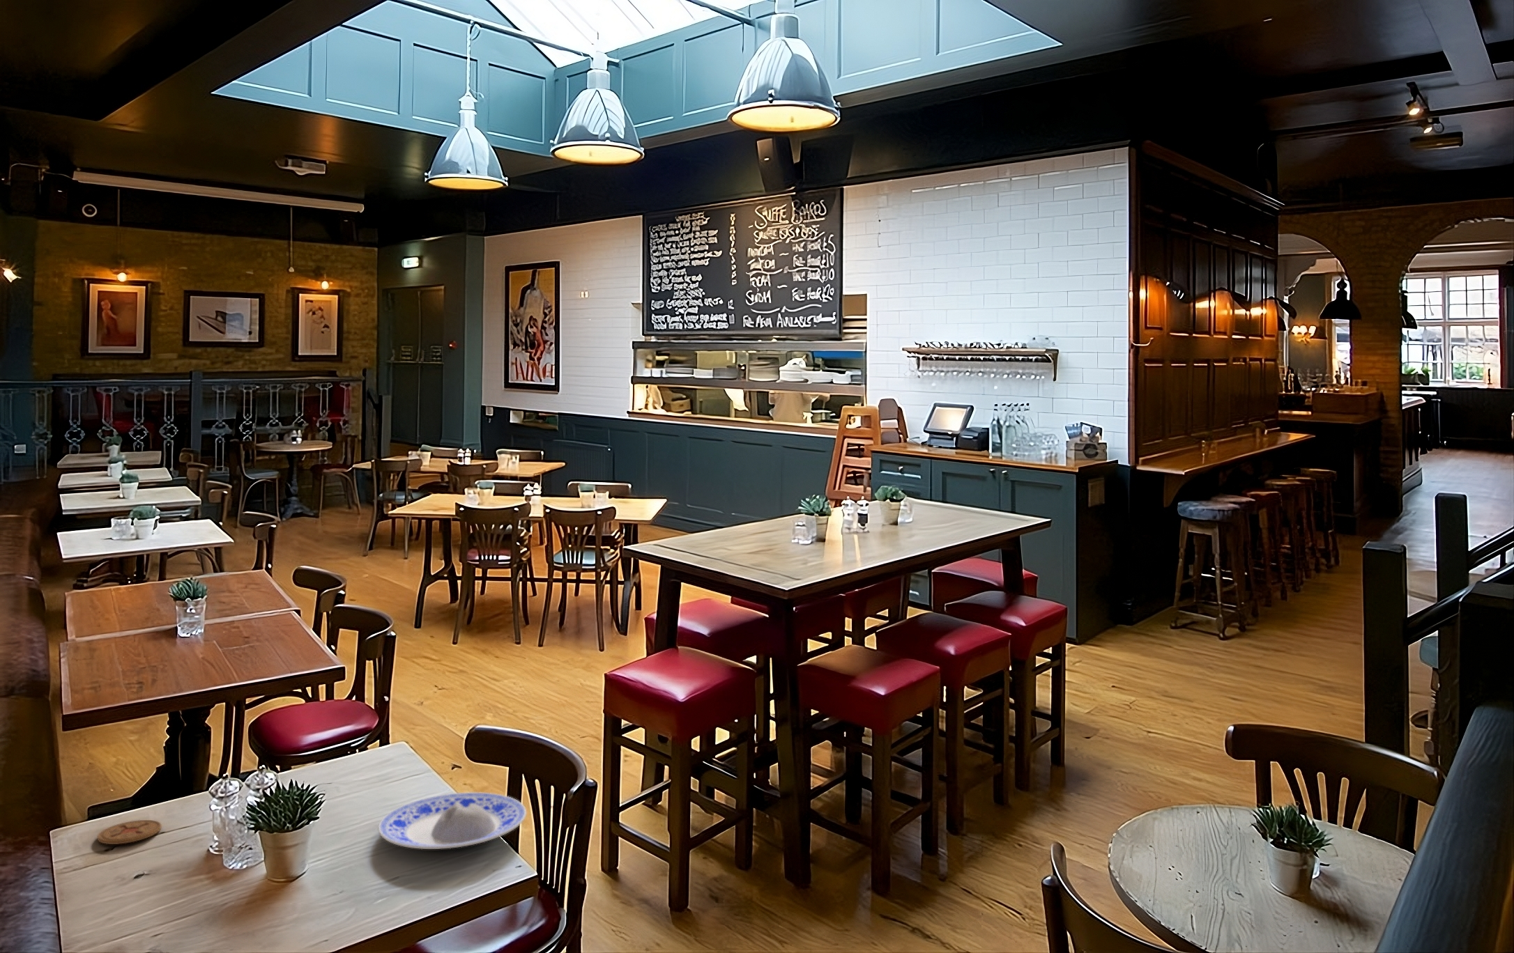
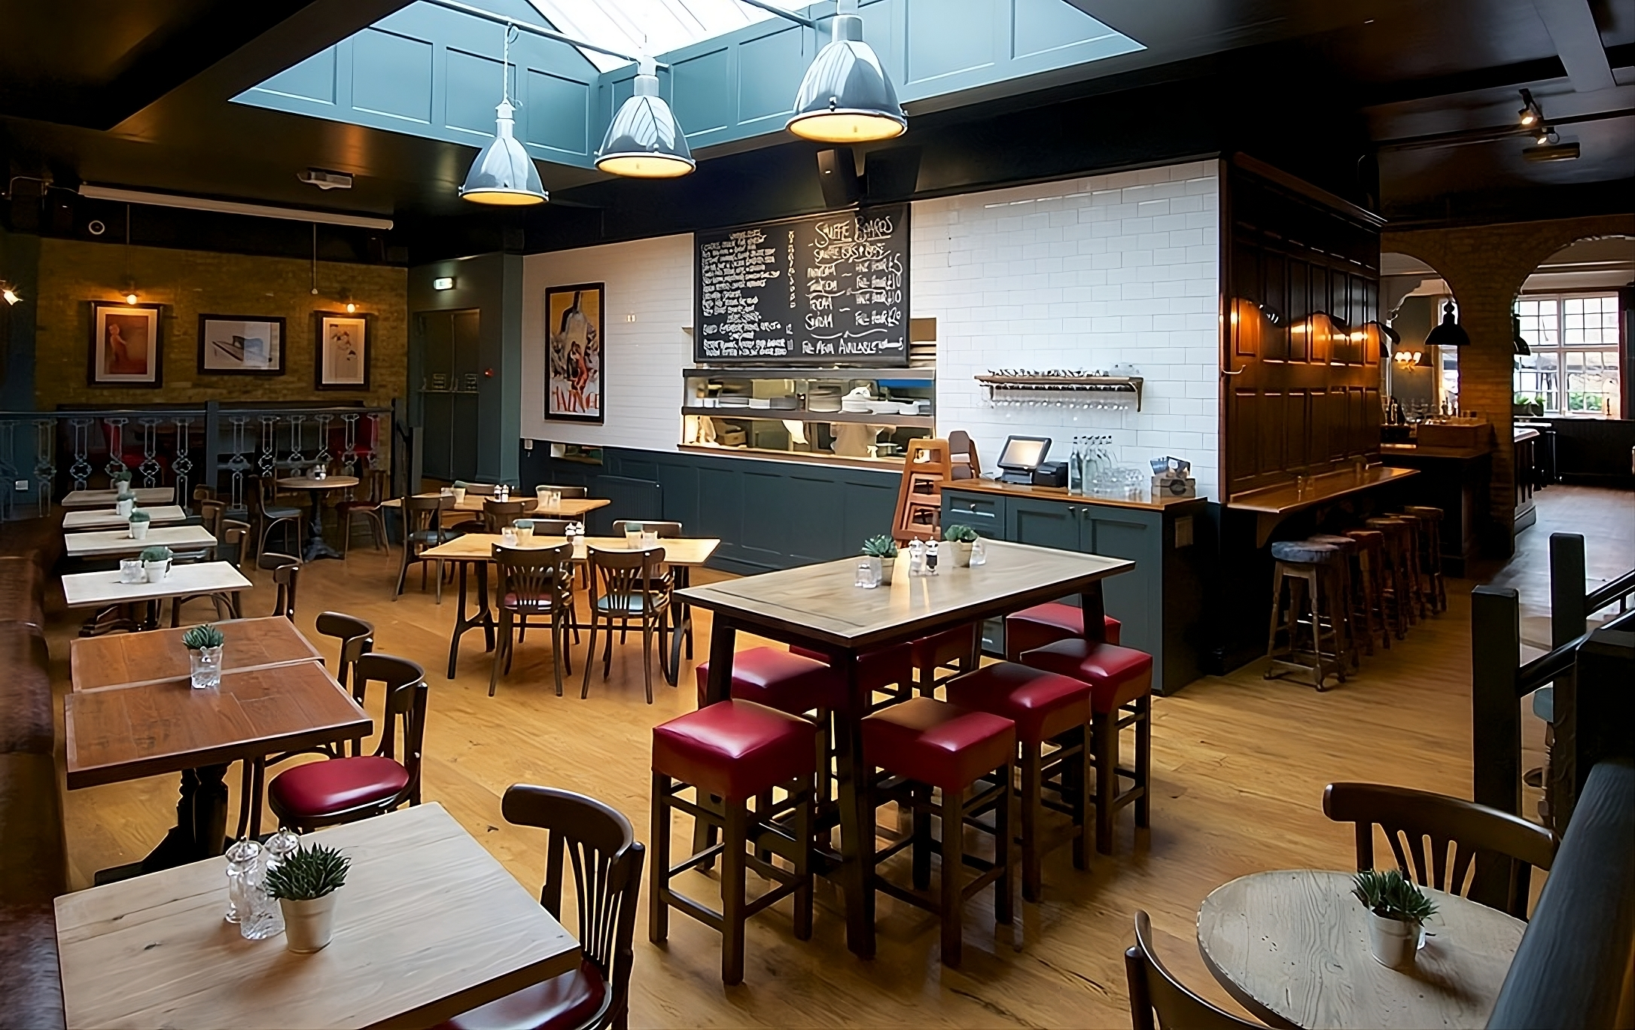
- coaster [97,819,163,845]
- plate [378,792,527,850]
